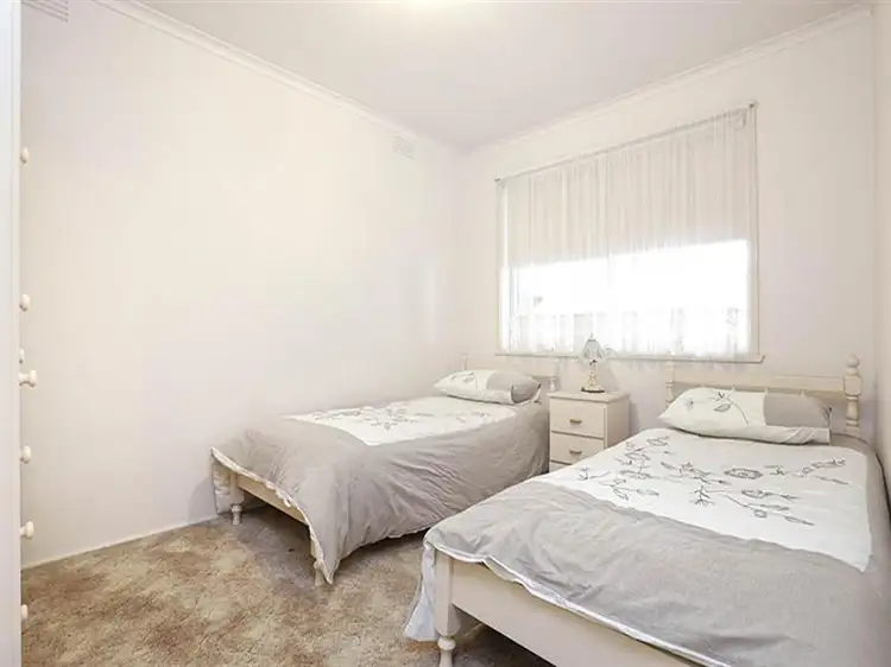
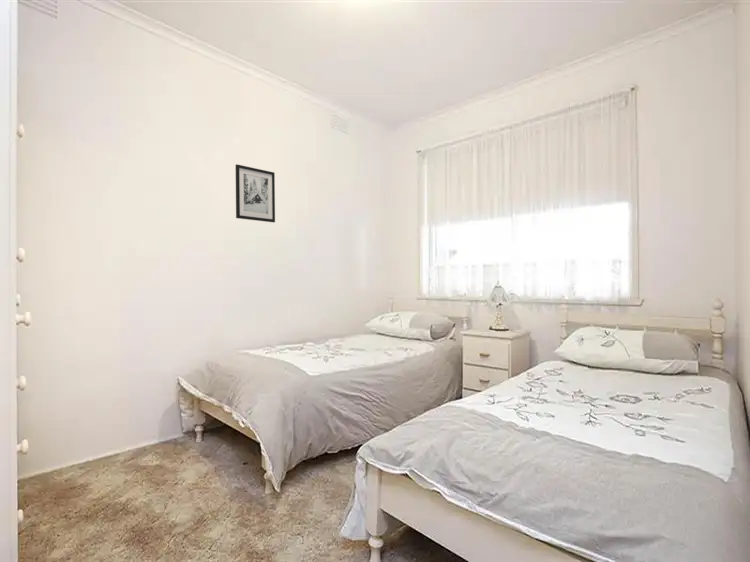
+ wall art [235,163,276,223]
